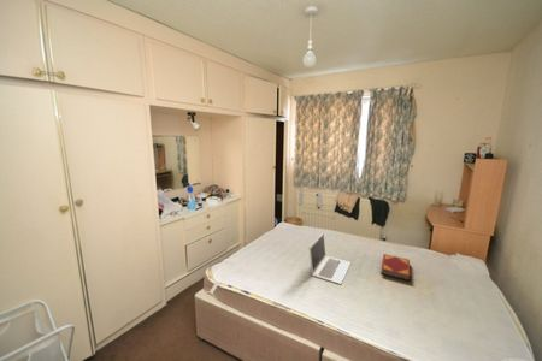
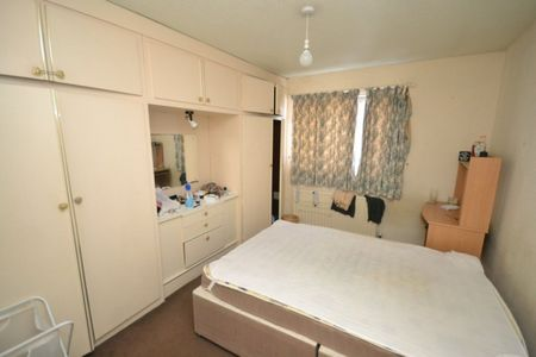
- laptop [308,231,352,285]
- hardback book [379,253,412,282]
